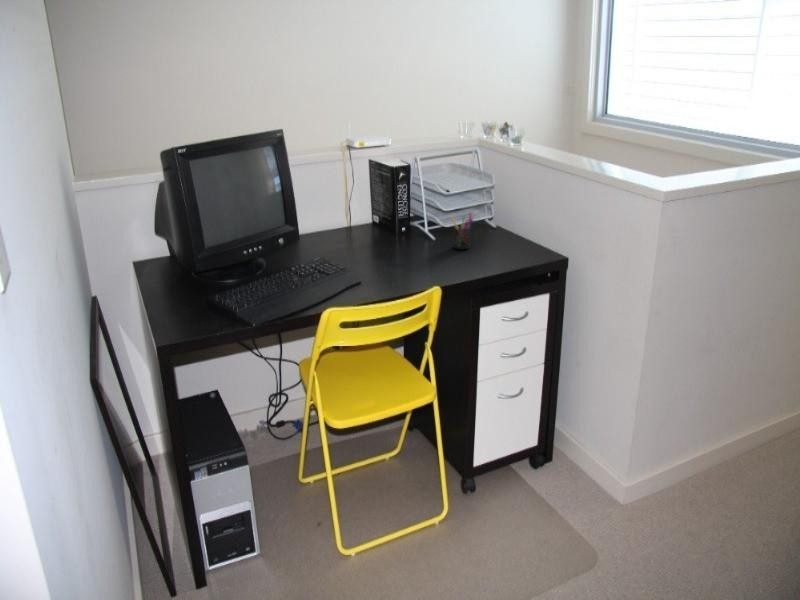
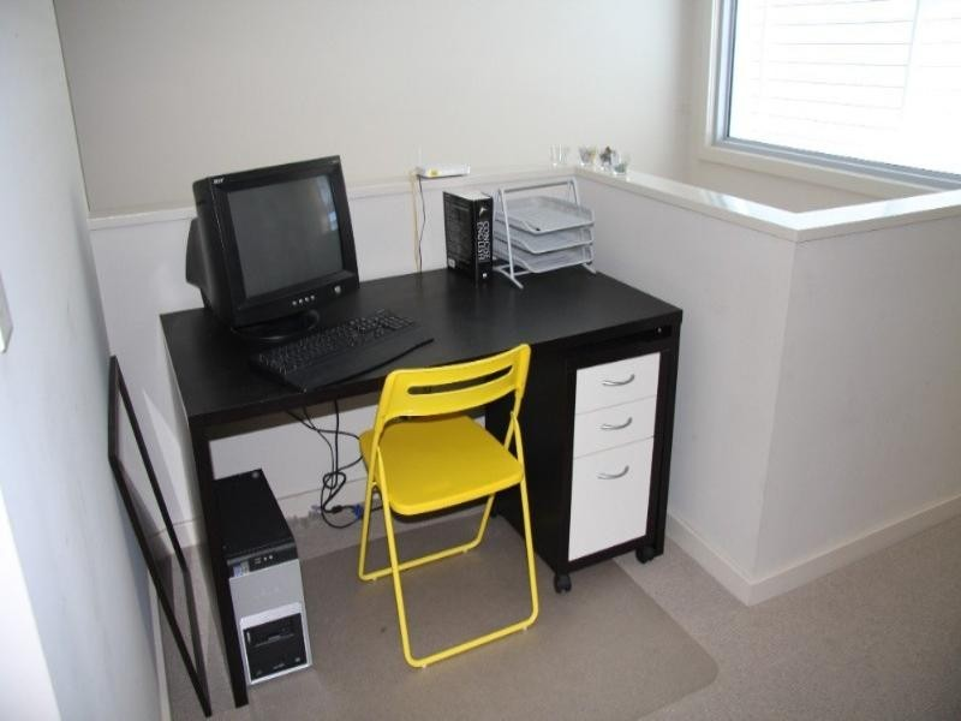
- pen holder [449,212,475,251]
